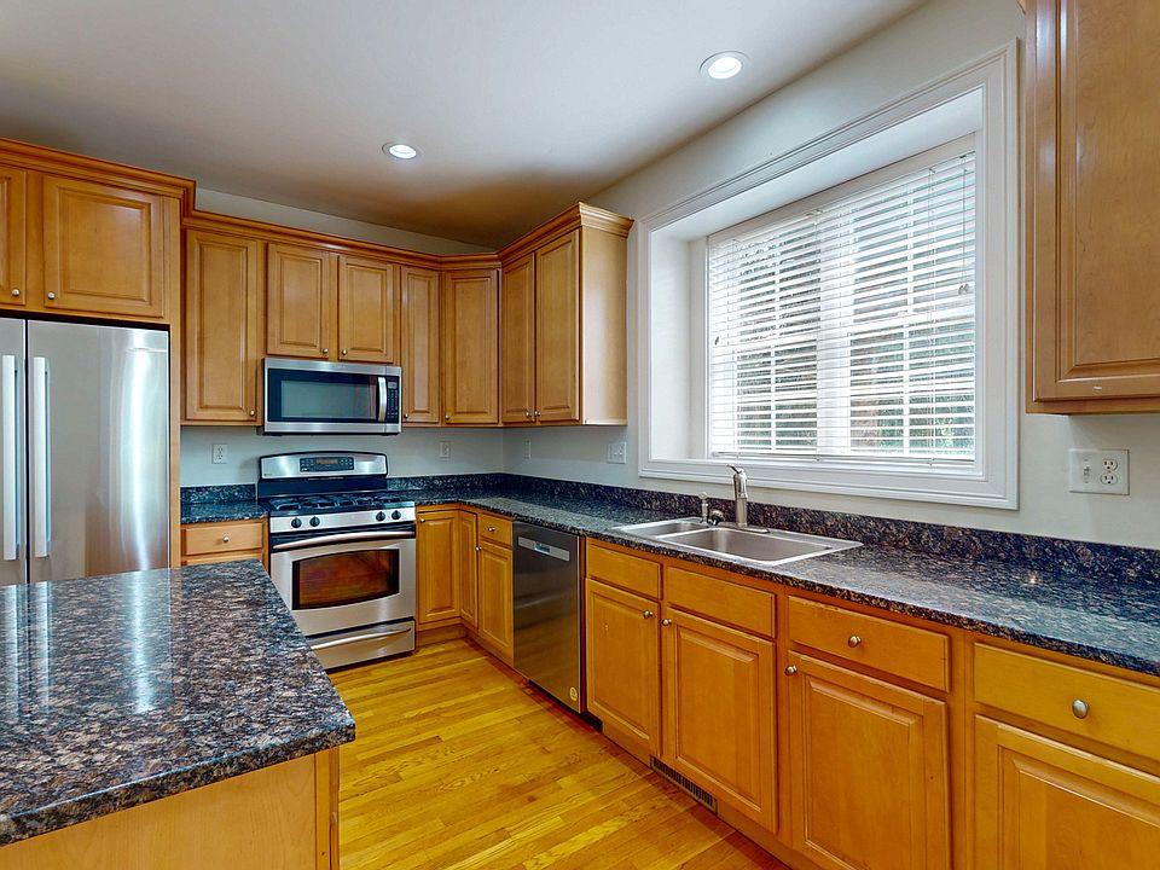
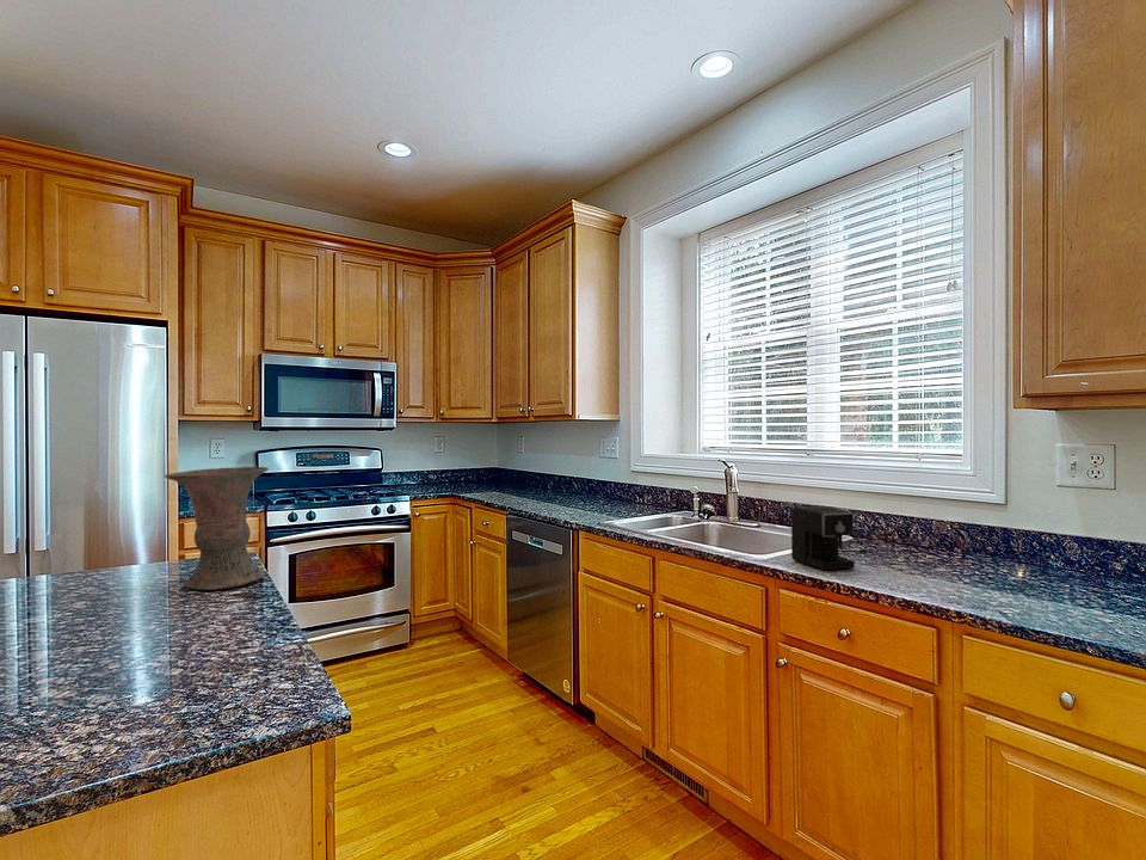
+ coffee maker [790,505,868,571]
+ vase [164,466,270,591]
